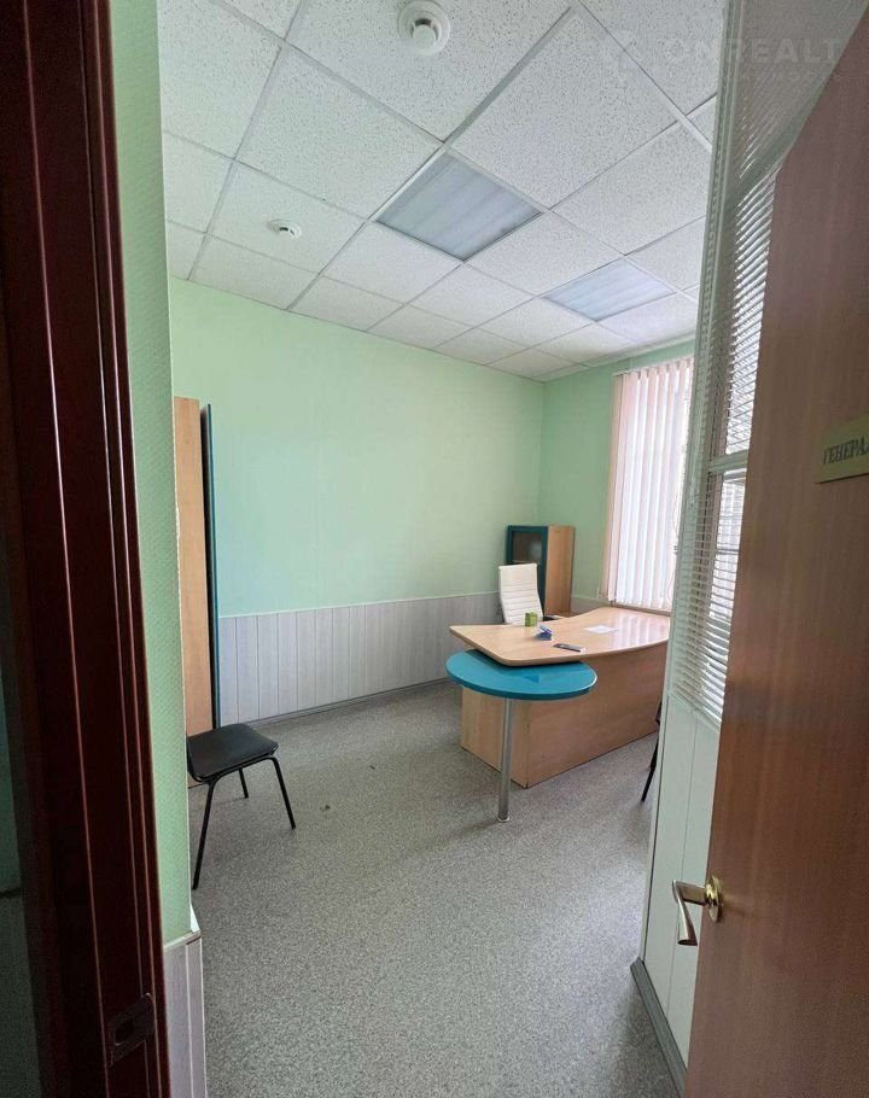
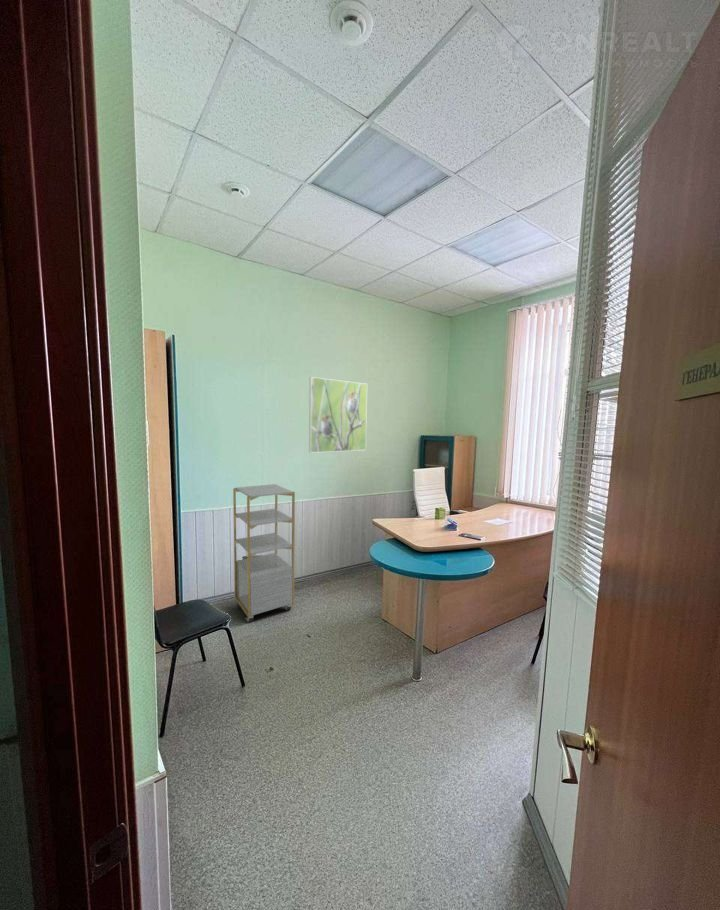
+ shelving unit [232,483,296,623]
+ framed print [308,376,368,454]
